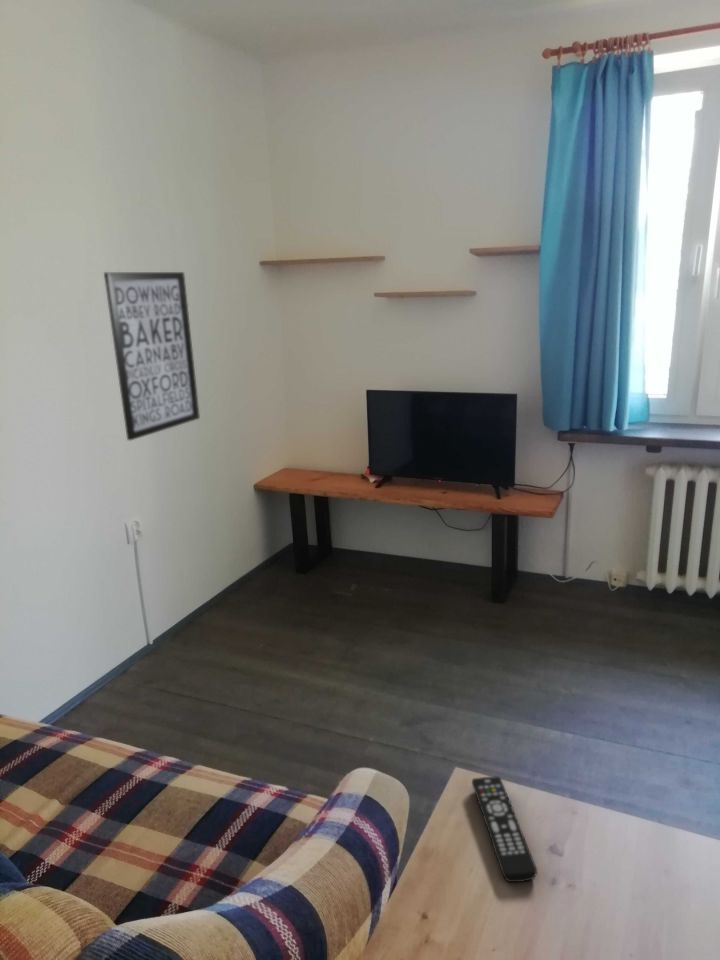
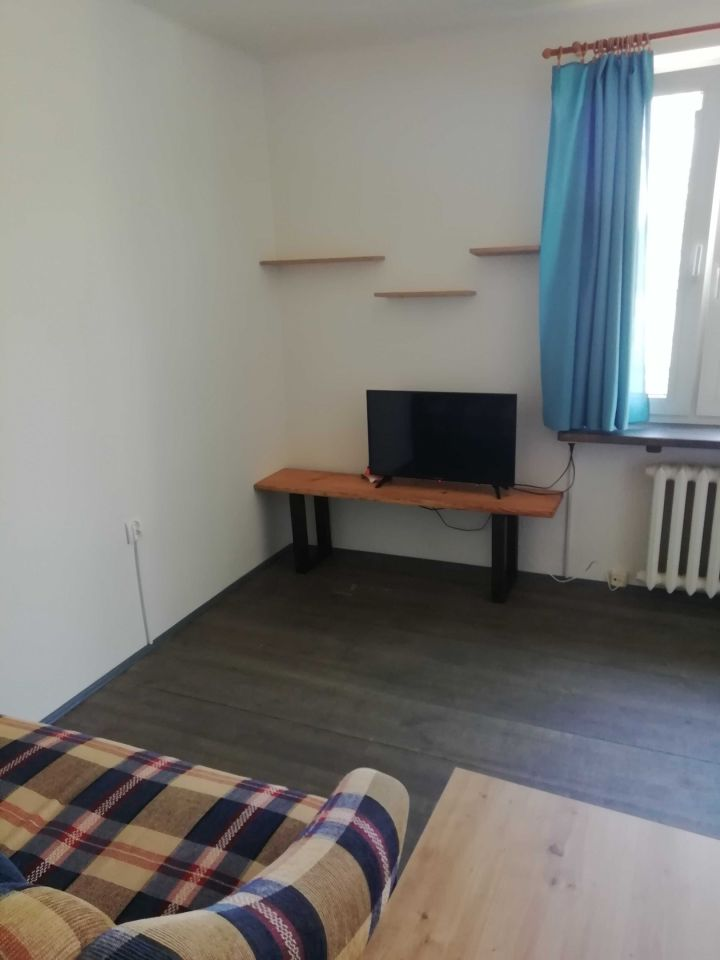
- remote control [471,775,538,883]
- wall art [103,271,201,441]
